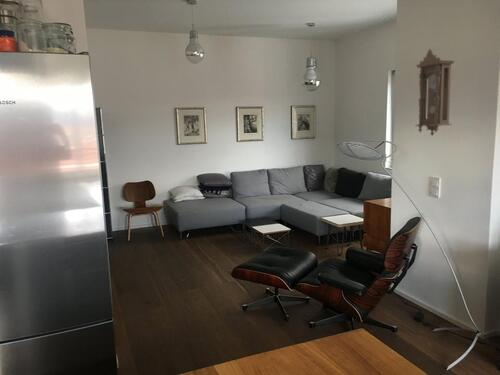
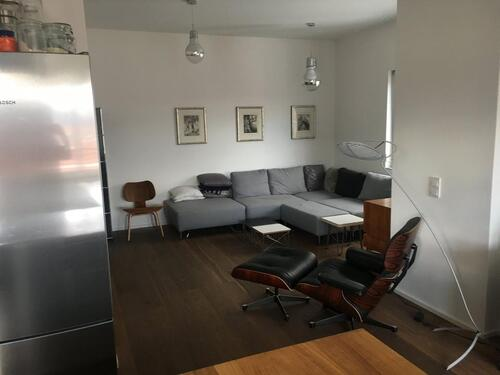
- pendulum clock [415,48,455,137]
